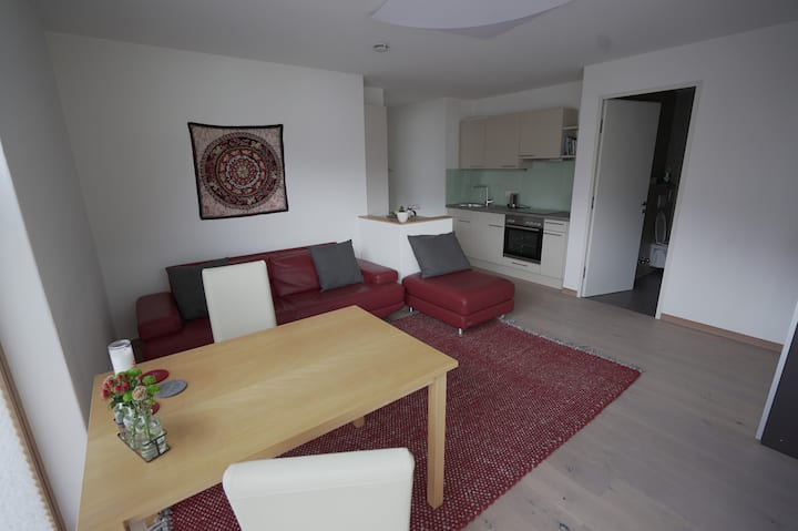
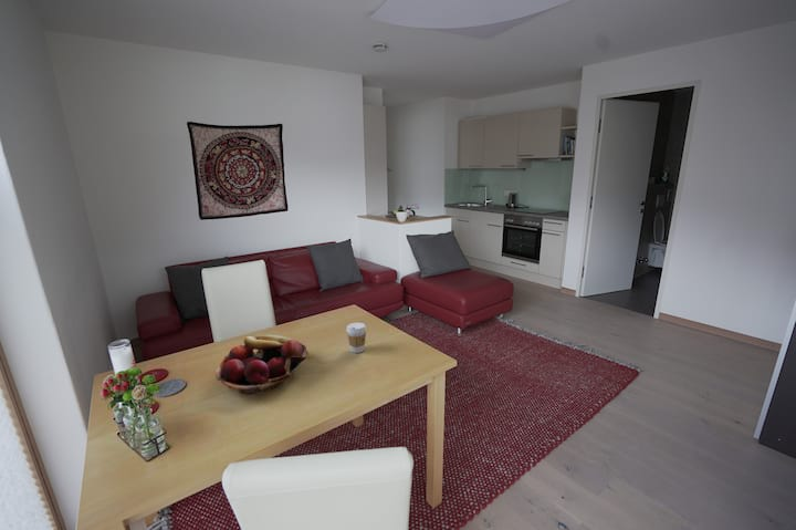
+ coffee cup [346,322,367,354]
+ fruit basket [214,334,310,396]
